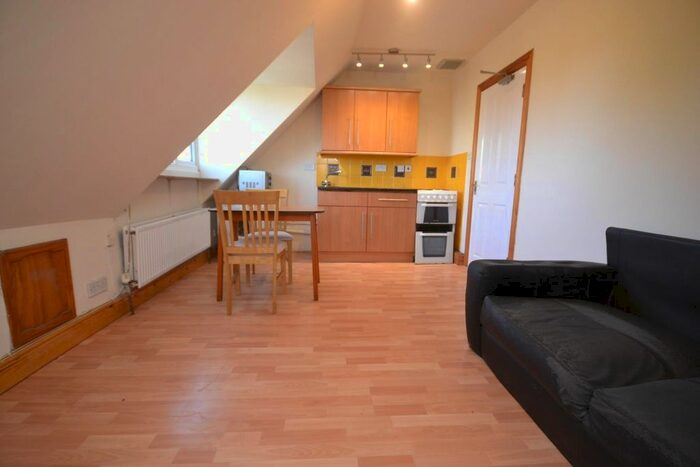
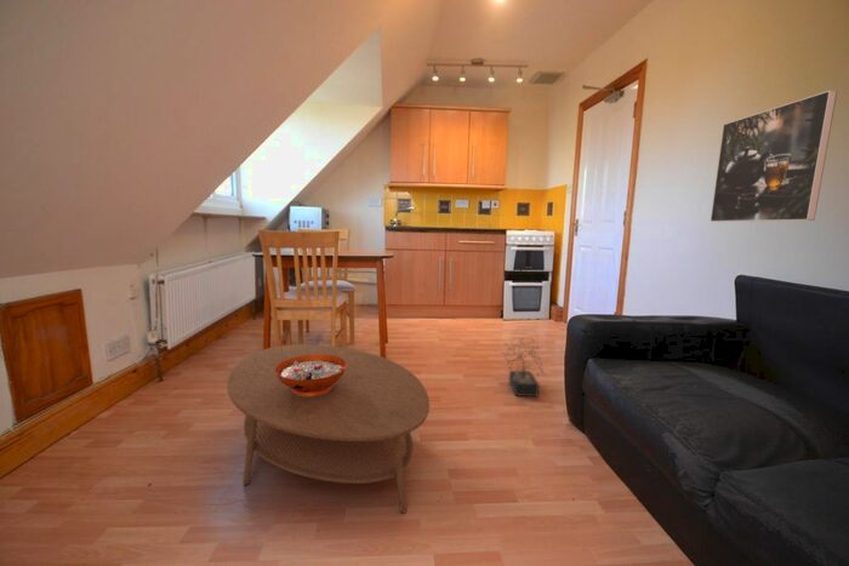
+ decorative plant [500,337,547,398]
+ coffee table [226,344,431,515]
+ decorative bowl [275,354,347,396]
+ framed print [710,88,838,223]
